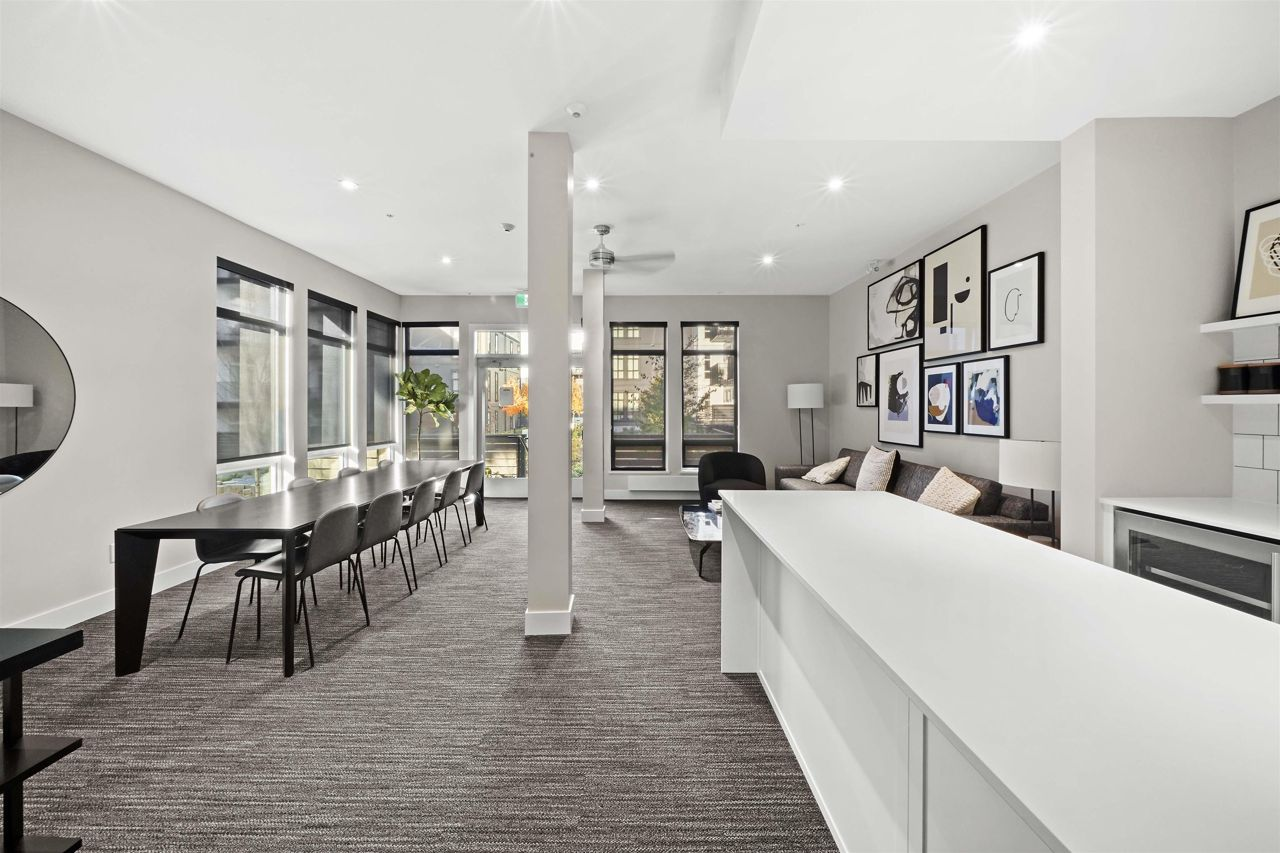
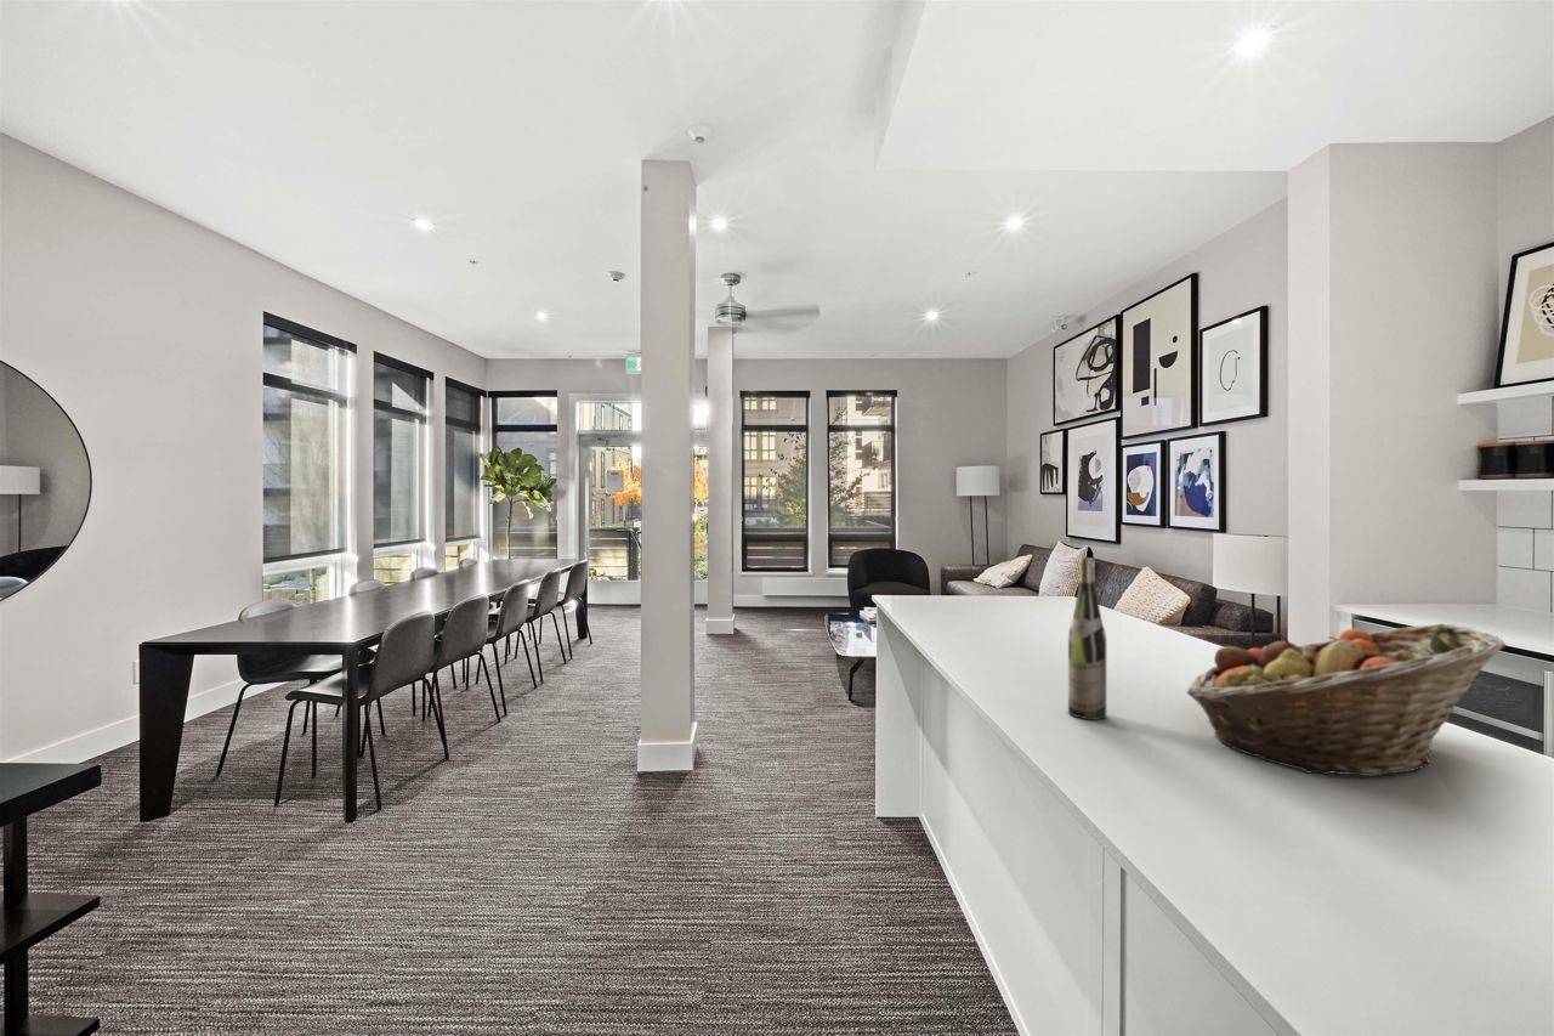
+ wine bottle [1067,556,1107,720]
+ fruit basket [1185,622,1508,777]
